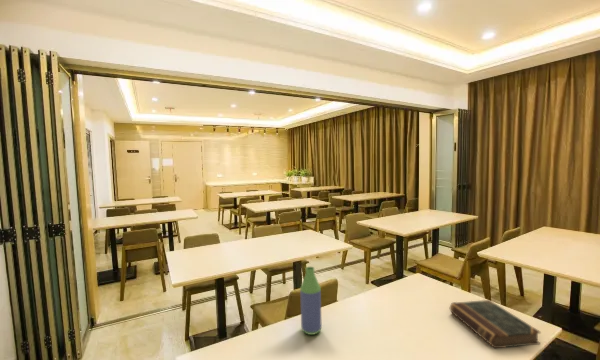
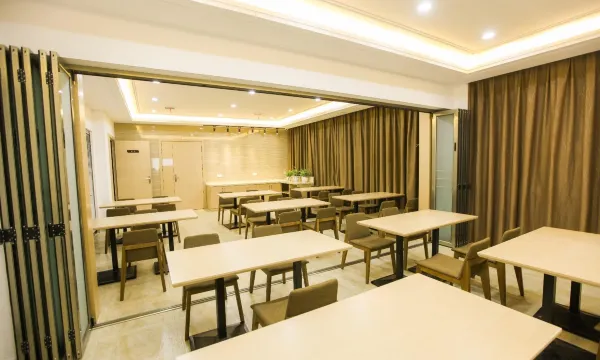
- bottle [299,266,323,336]
- book [449,299,542,349]
